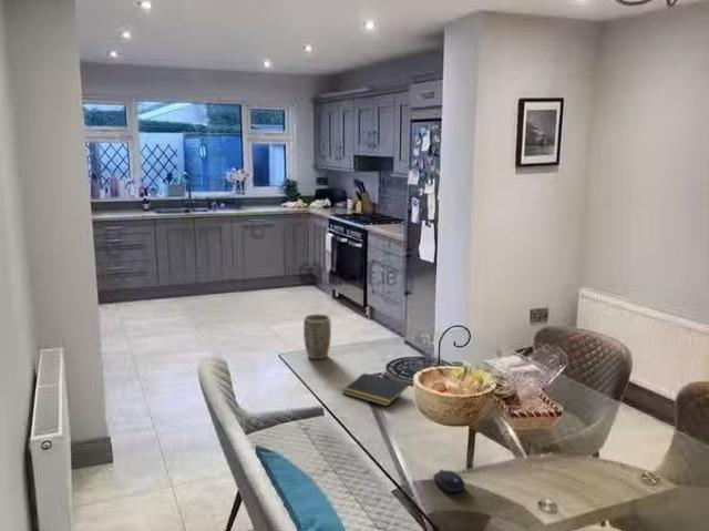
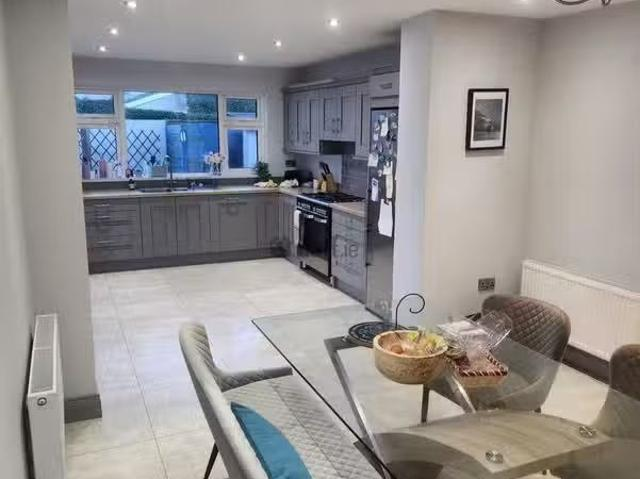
- computer mouse [432,469,465,493]
- plant pot [302,313,332,360]
- notepad [341,372,409,407]
